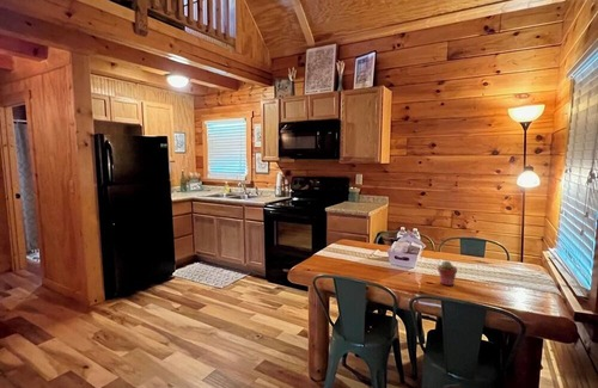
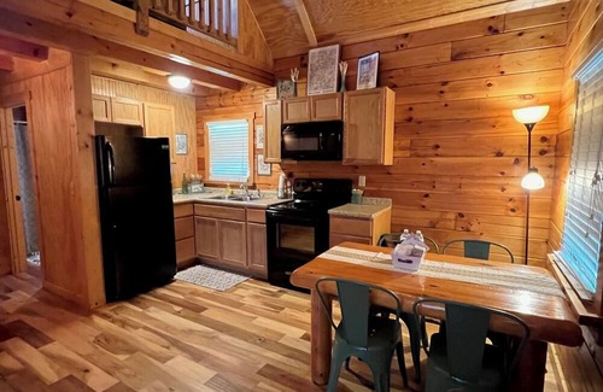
- potted succulent [437,260,458,287]
